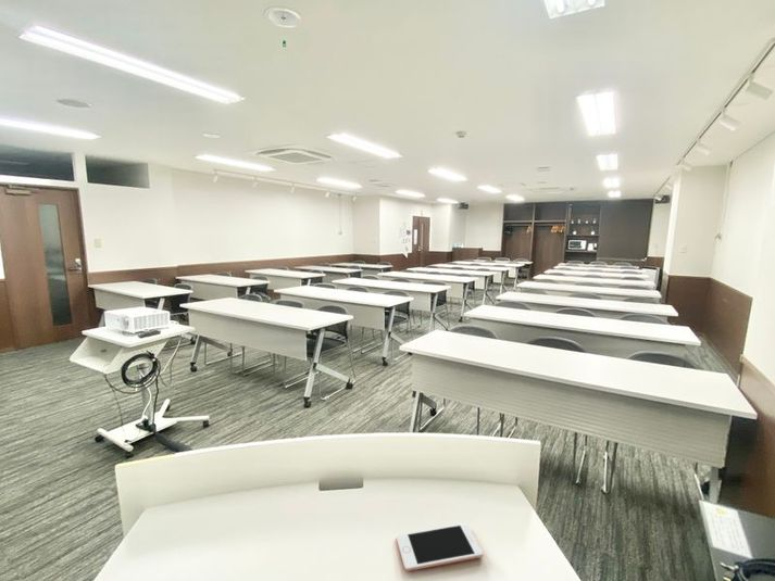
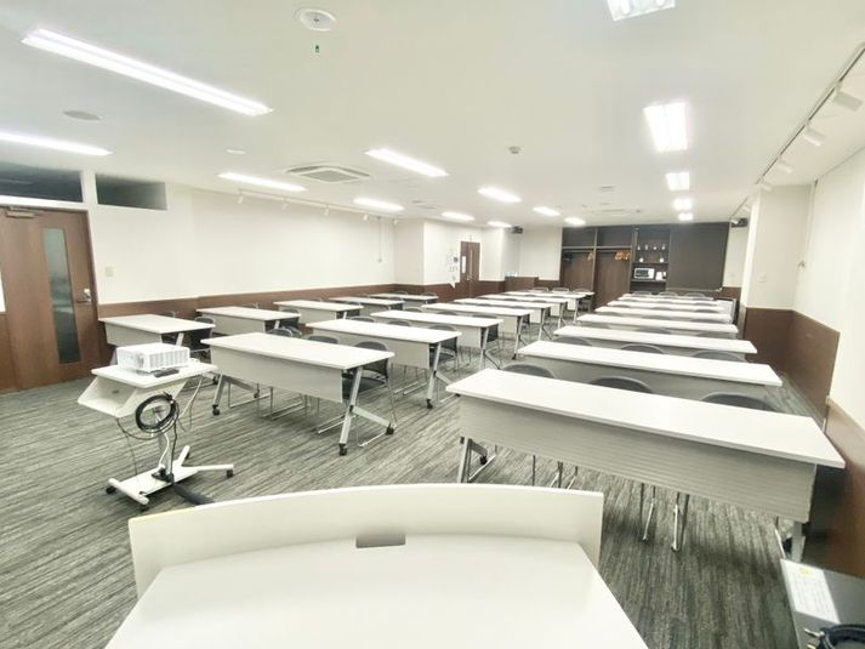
- cell phone [396,522,484,572]
